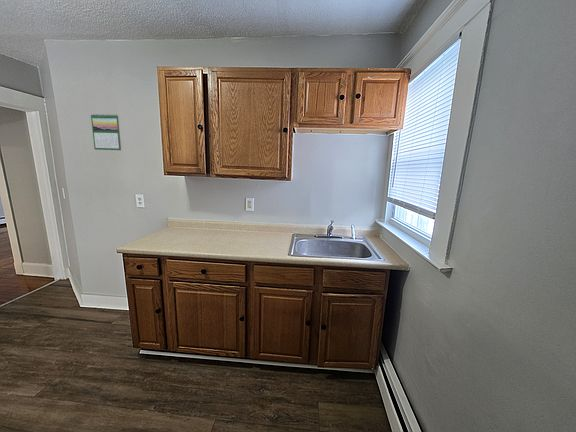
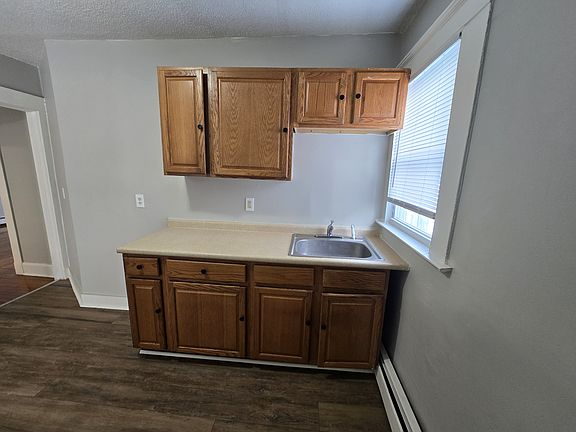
- calendar [90,113,122,151]
